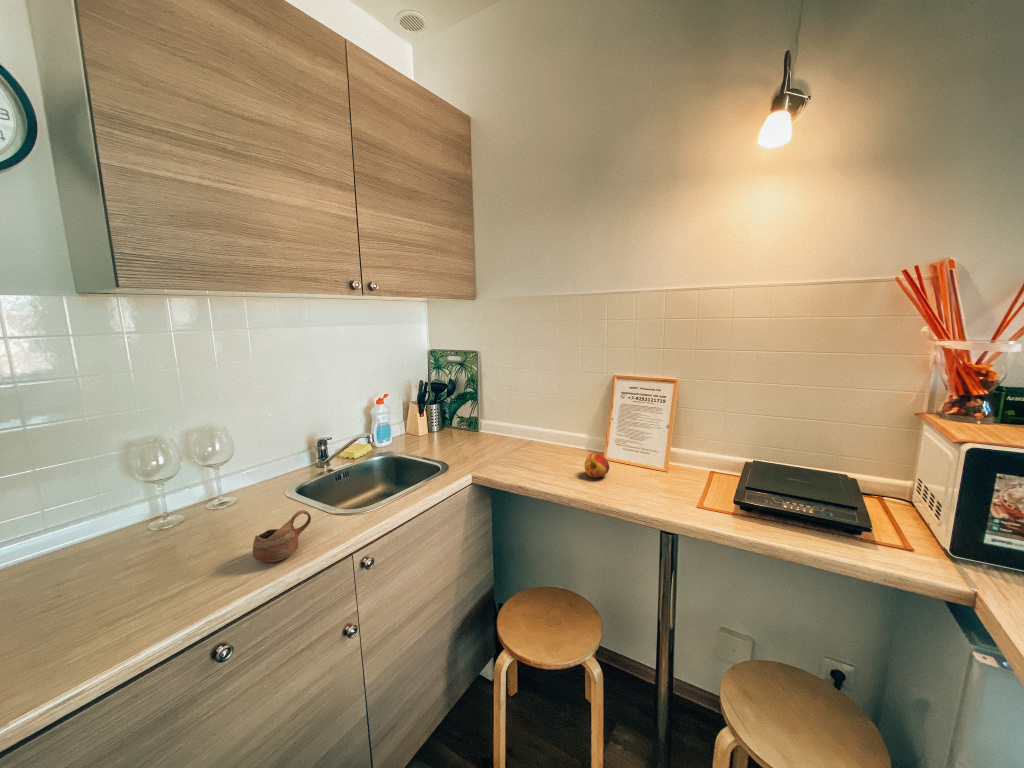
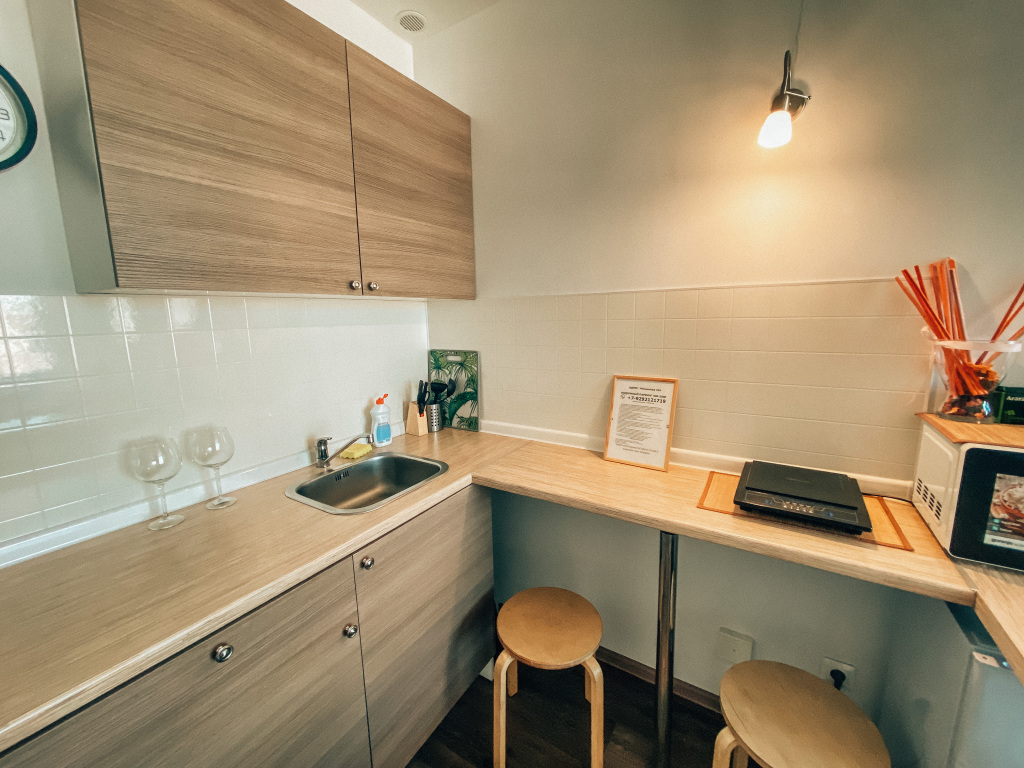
- cup [252,509,312,563]
- fruit [583,453,610,479]
